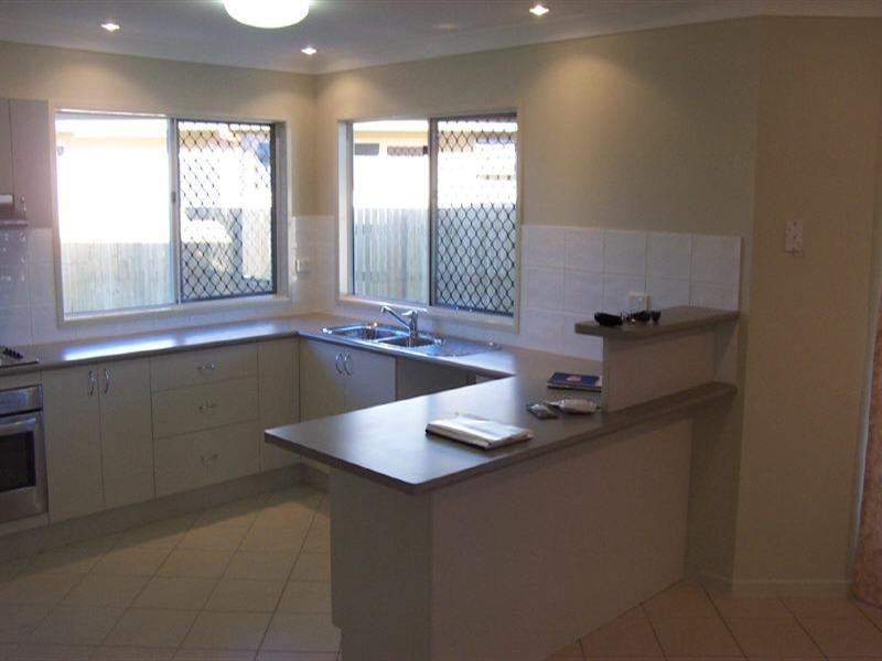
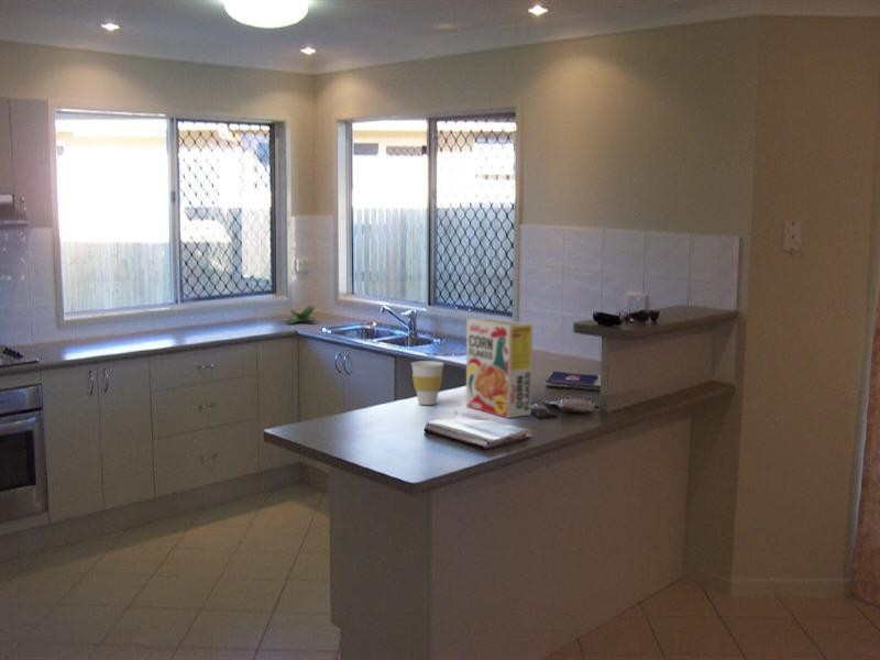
+ cup [410,360,446,406]
+ cereal box [465,317,534,419]
+ plant [288,305,317,324]
